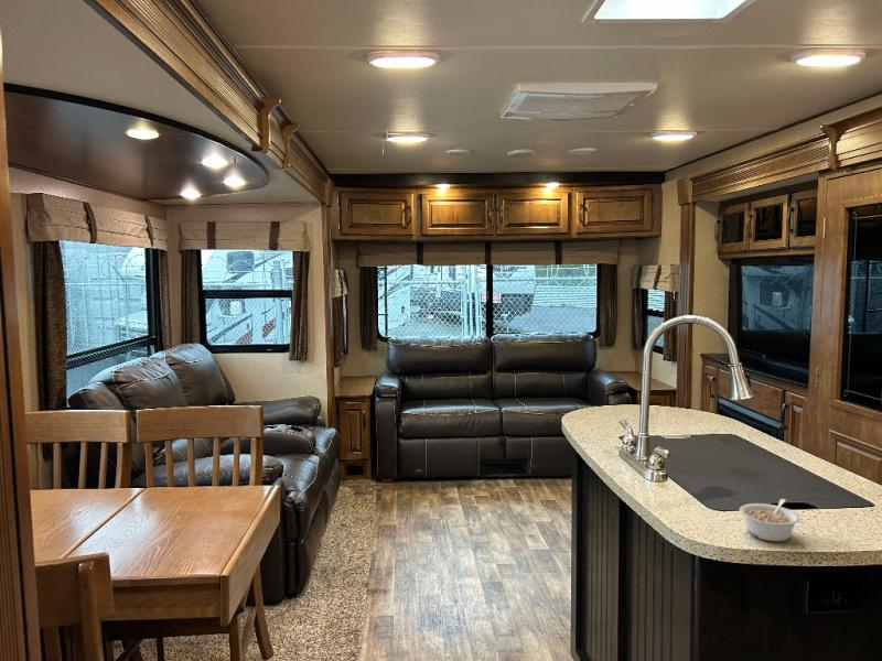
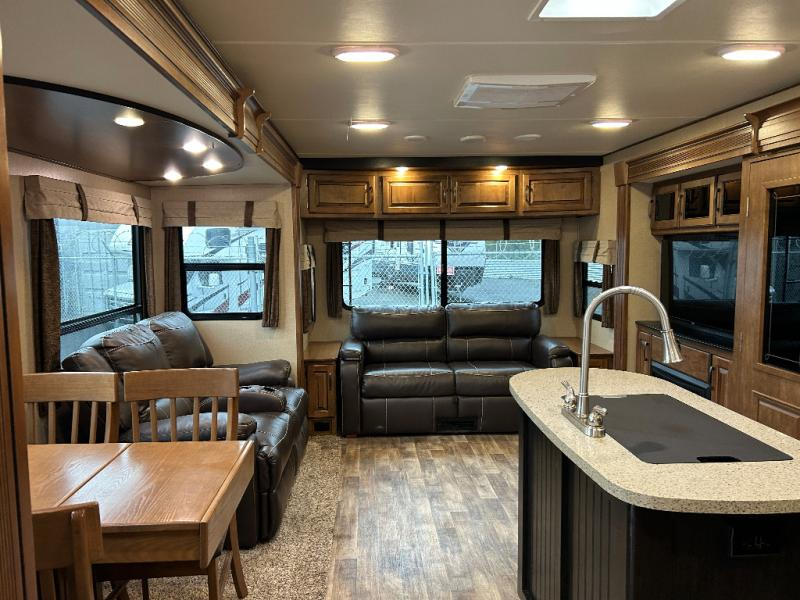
- legume [739,498,802,542]
